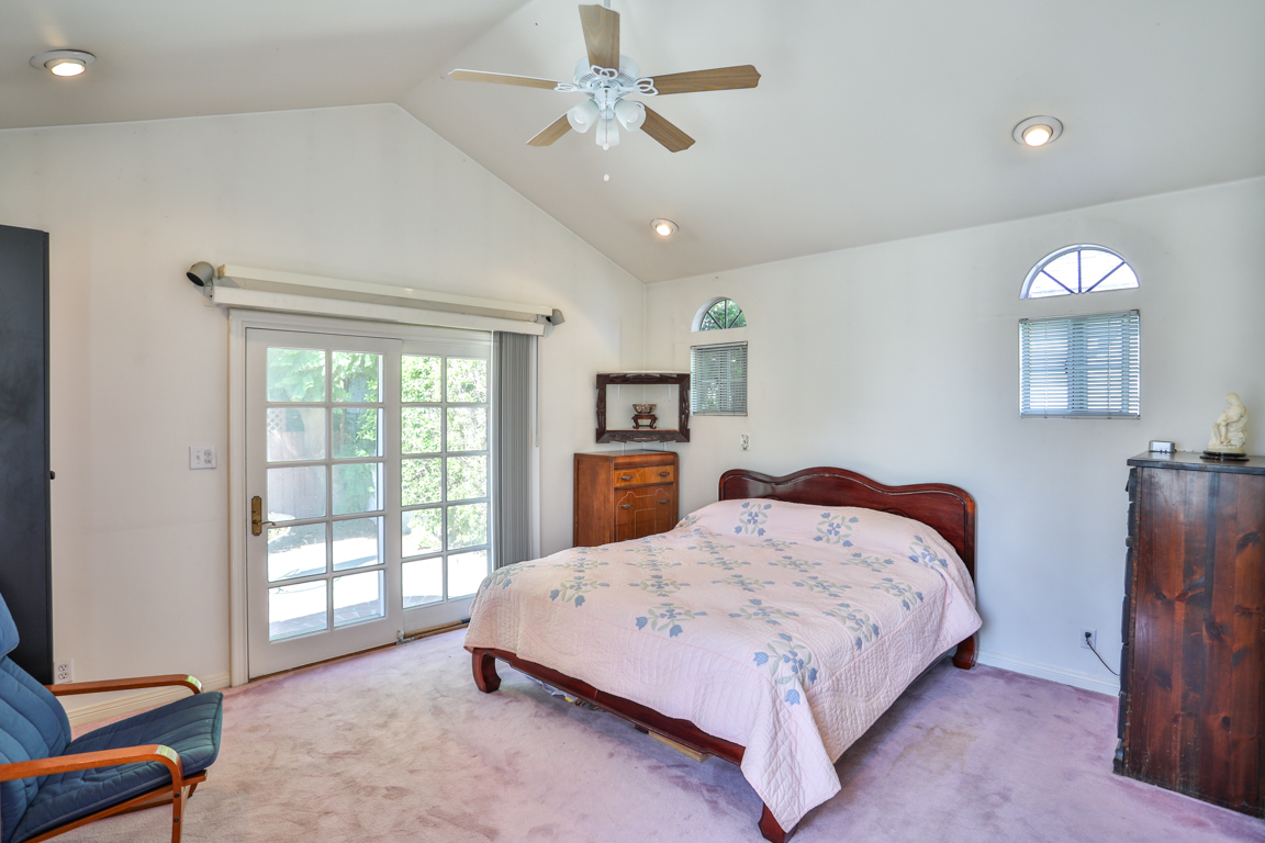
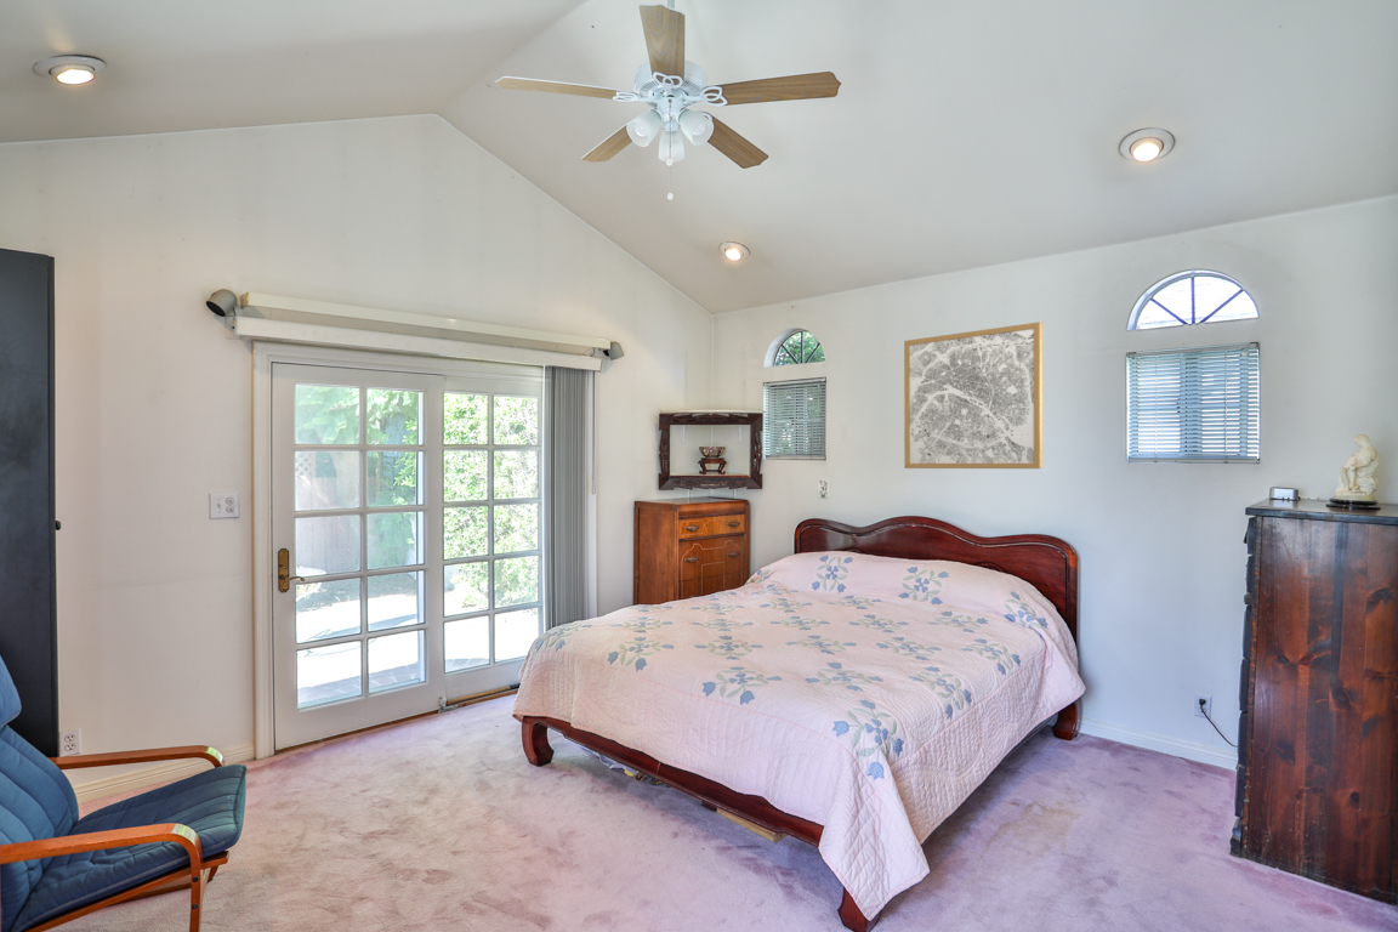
+ wall art [903,320,1044,470]
